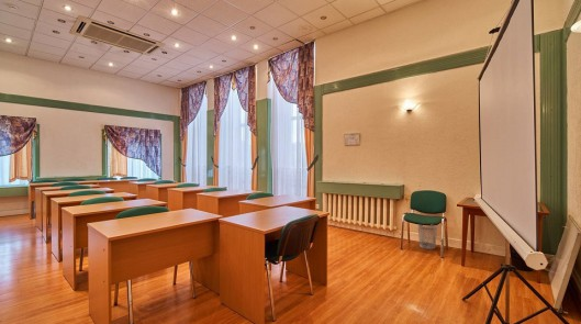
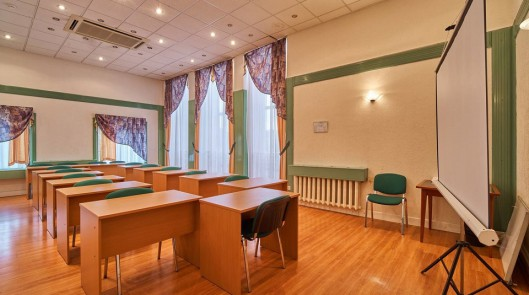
- wastebasket [417,224,438,250]
